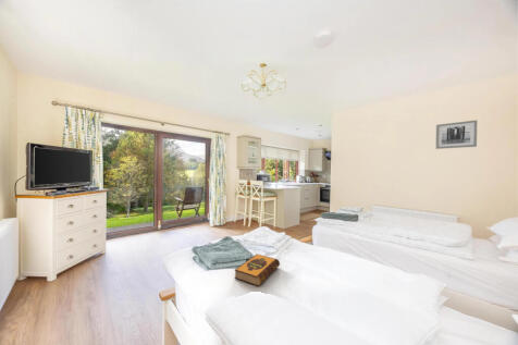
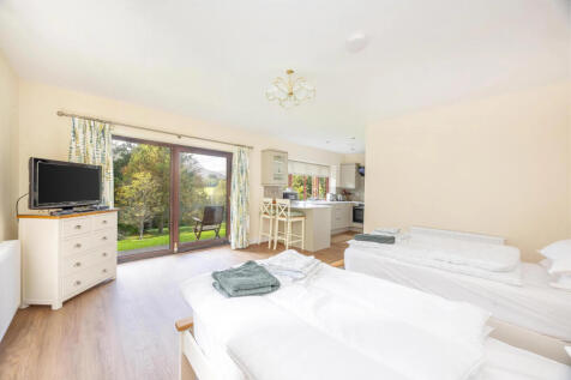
- hardback book [233,254,281,287]
- wall art [435,119,478,150]
